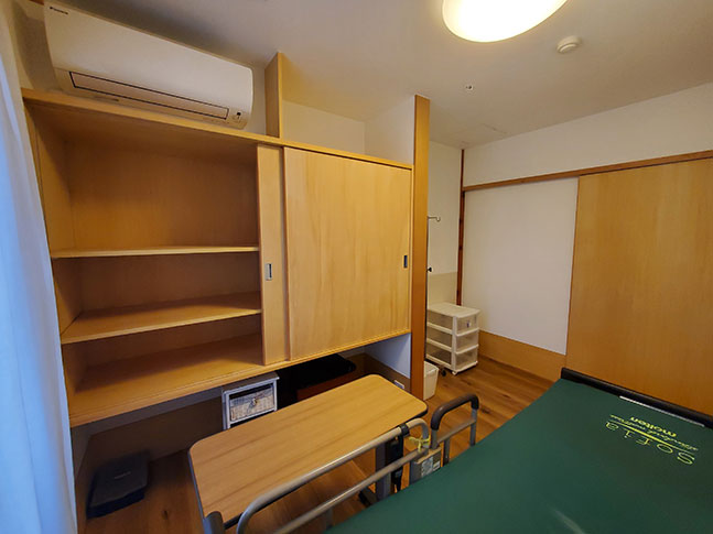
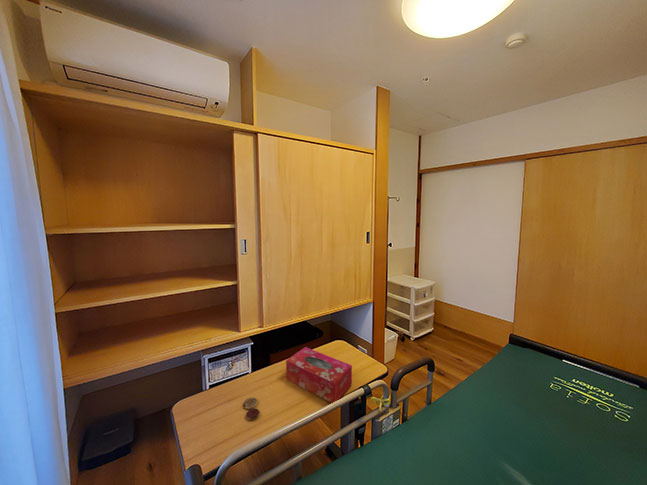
+ coaster [242,397,260,420]
+ tissue box [285,346,353,404]
